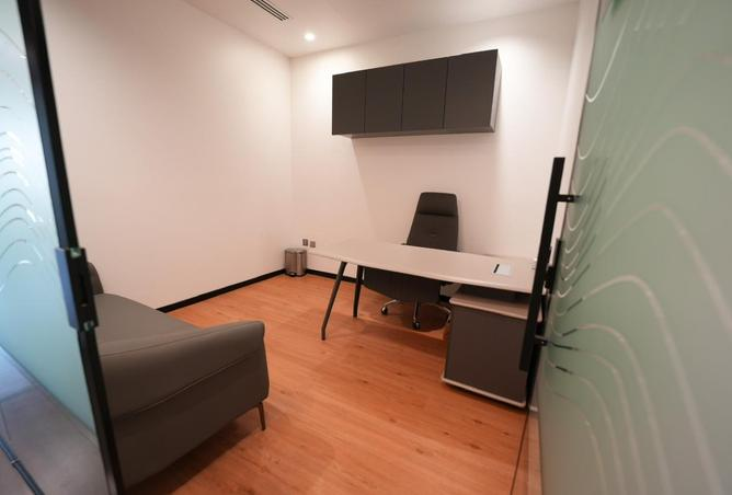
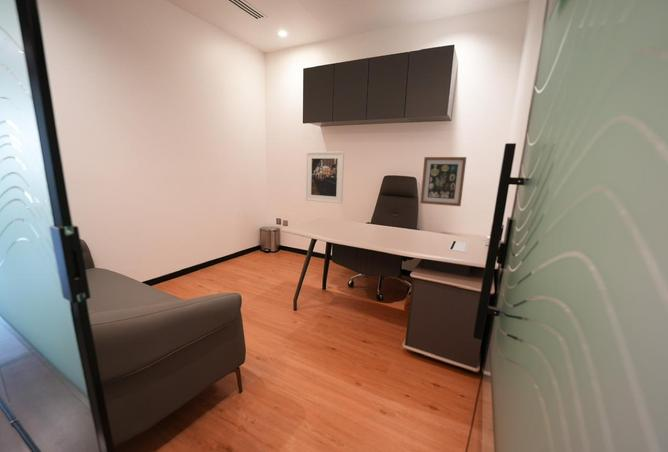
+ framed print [305,151,345,205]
+ wall art [419,156,467,207]
